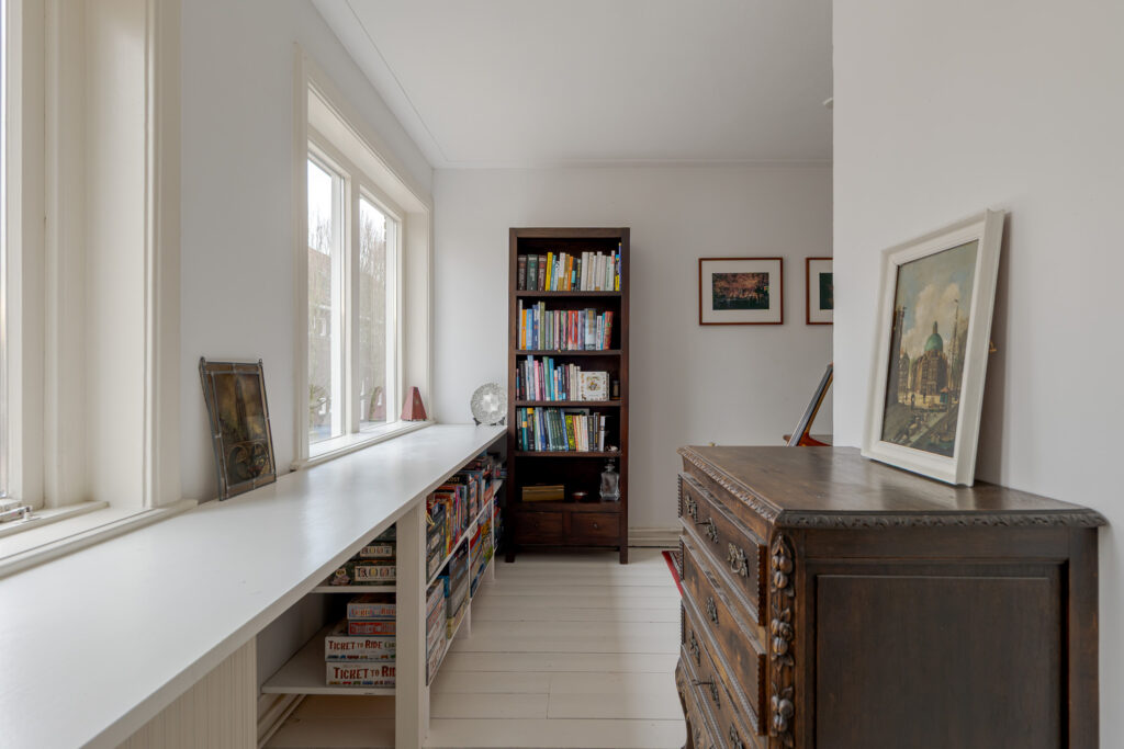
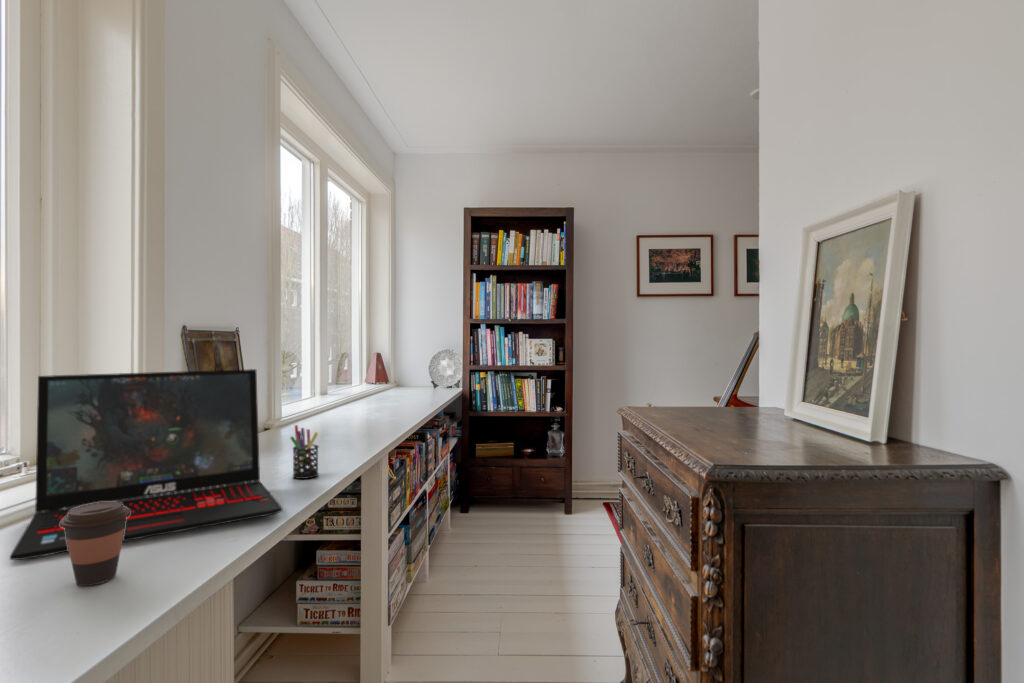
+ pen holder [289,424,320,480]
+ coffee cup [60,502,130,587]
+ laptop [9,368,284,561]
